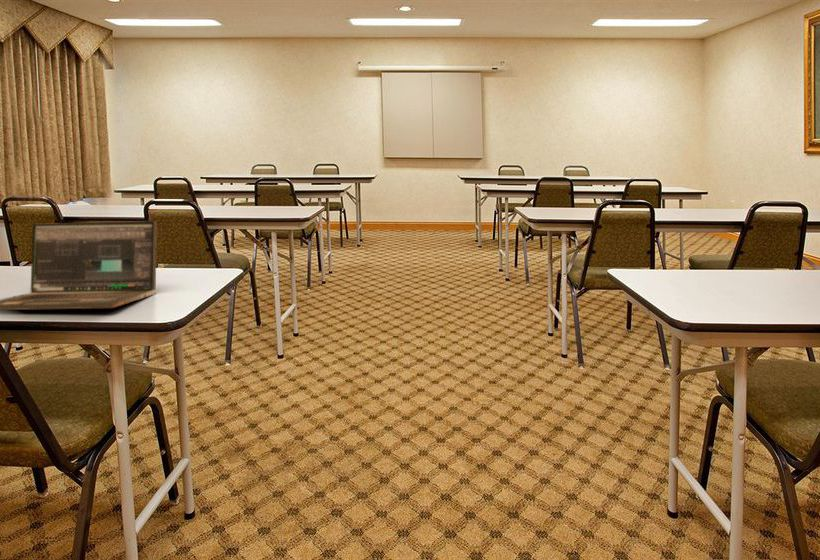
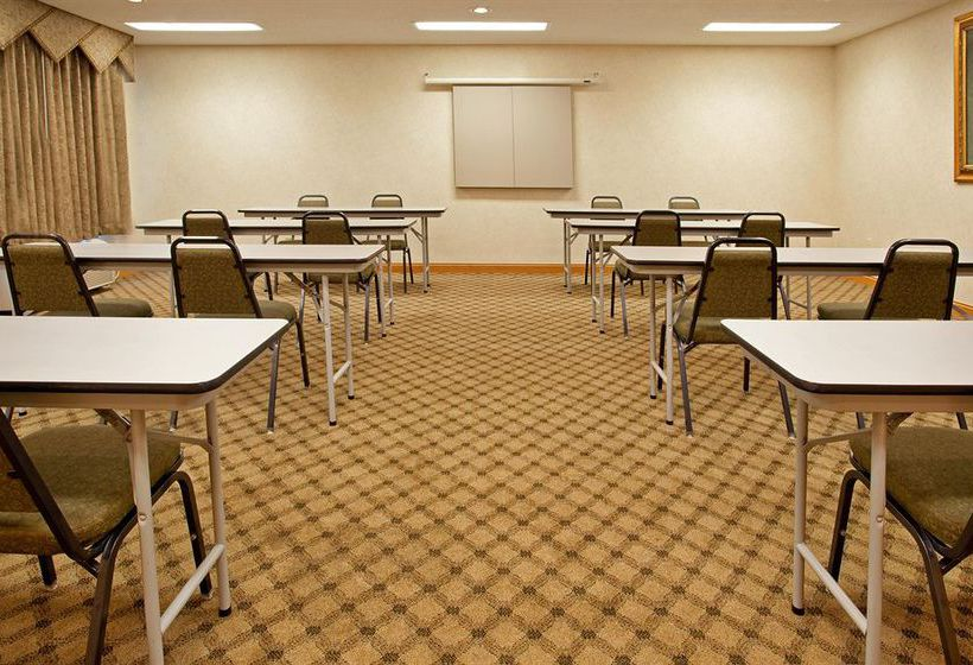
- laptop [0,220,158,311]
